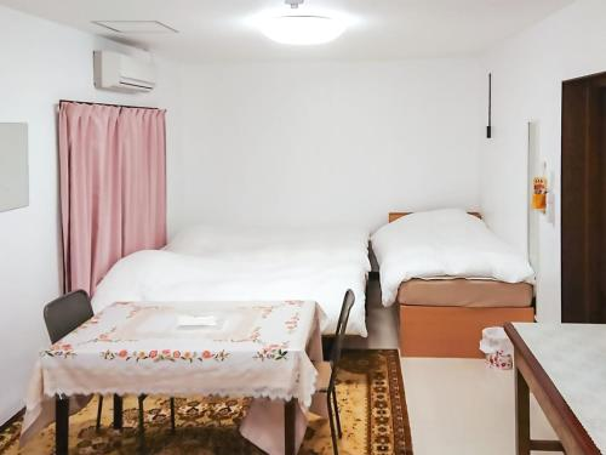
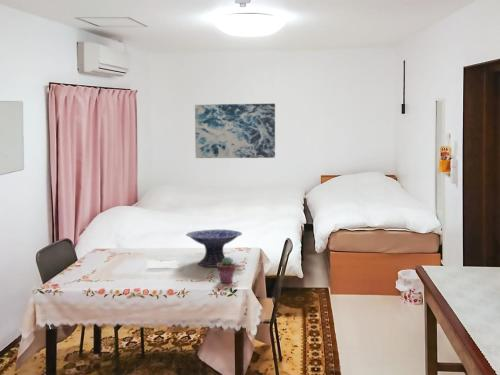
+ potted succulent [216,256,237,284]
+ decorative bowl [185,229,243,268]
+ wall art [194,103,276,159]
